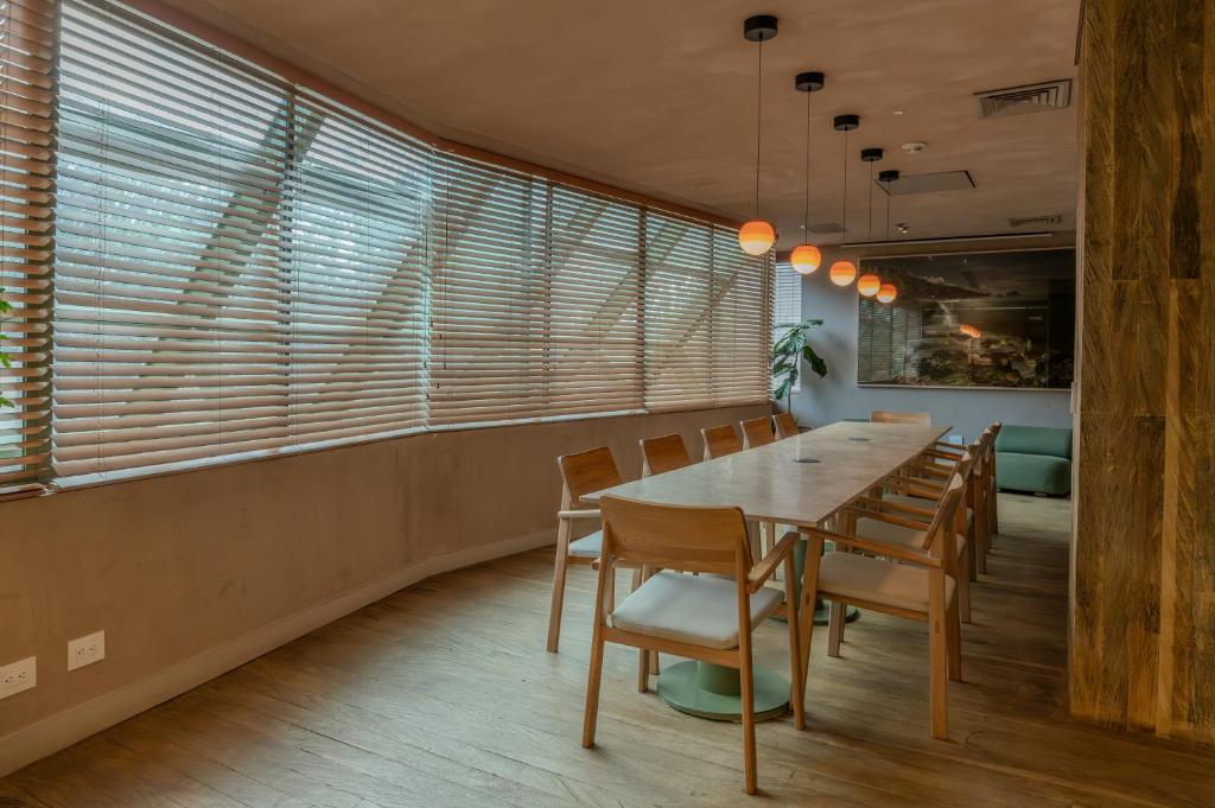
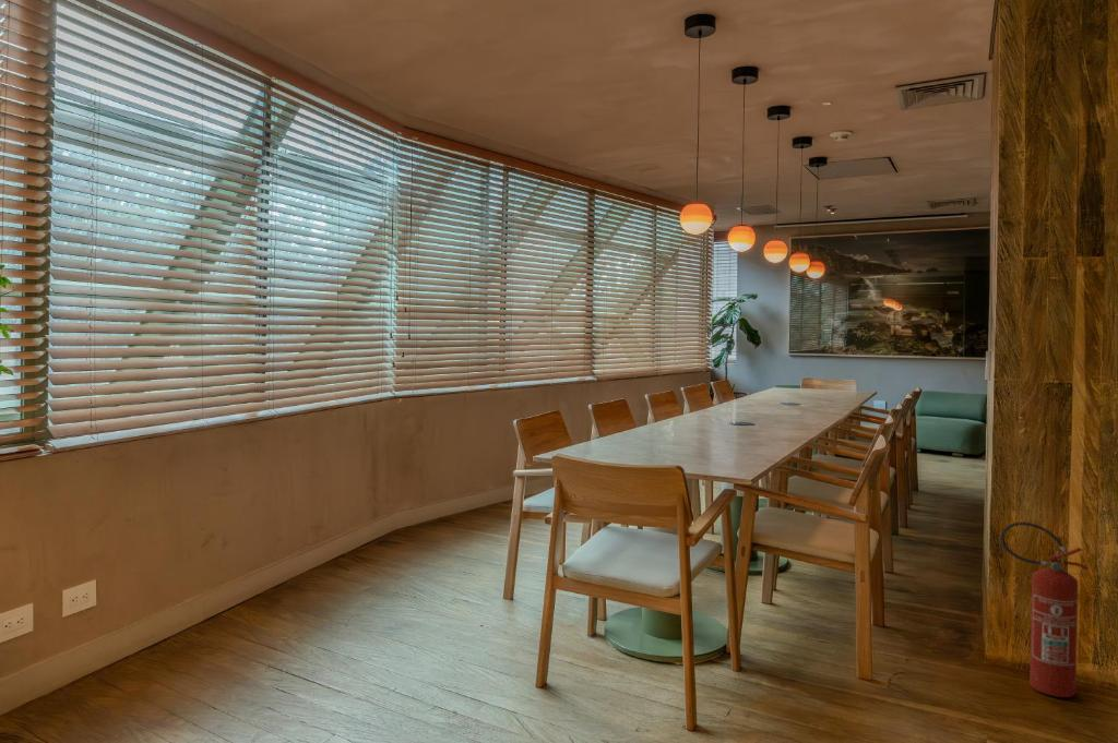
+ fire extinguisher [1000,522,1090,698]
